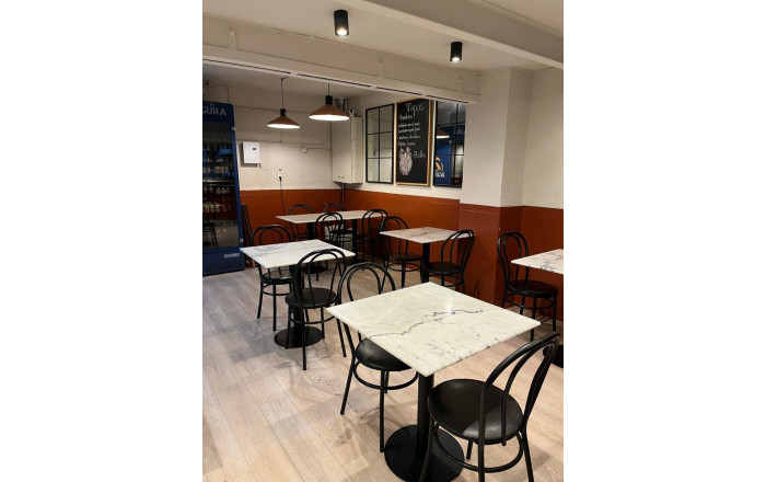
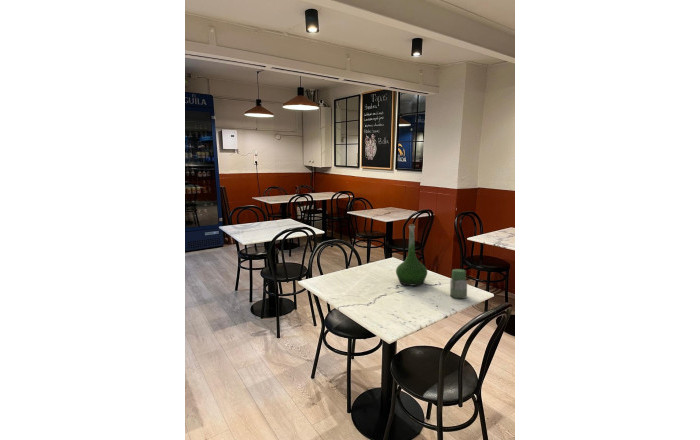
+ jar [449,268,468,299]
+ vase [395,223,428,286]
